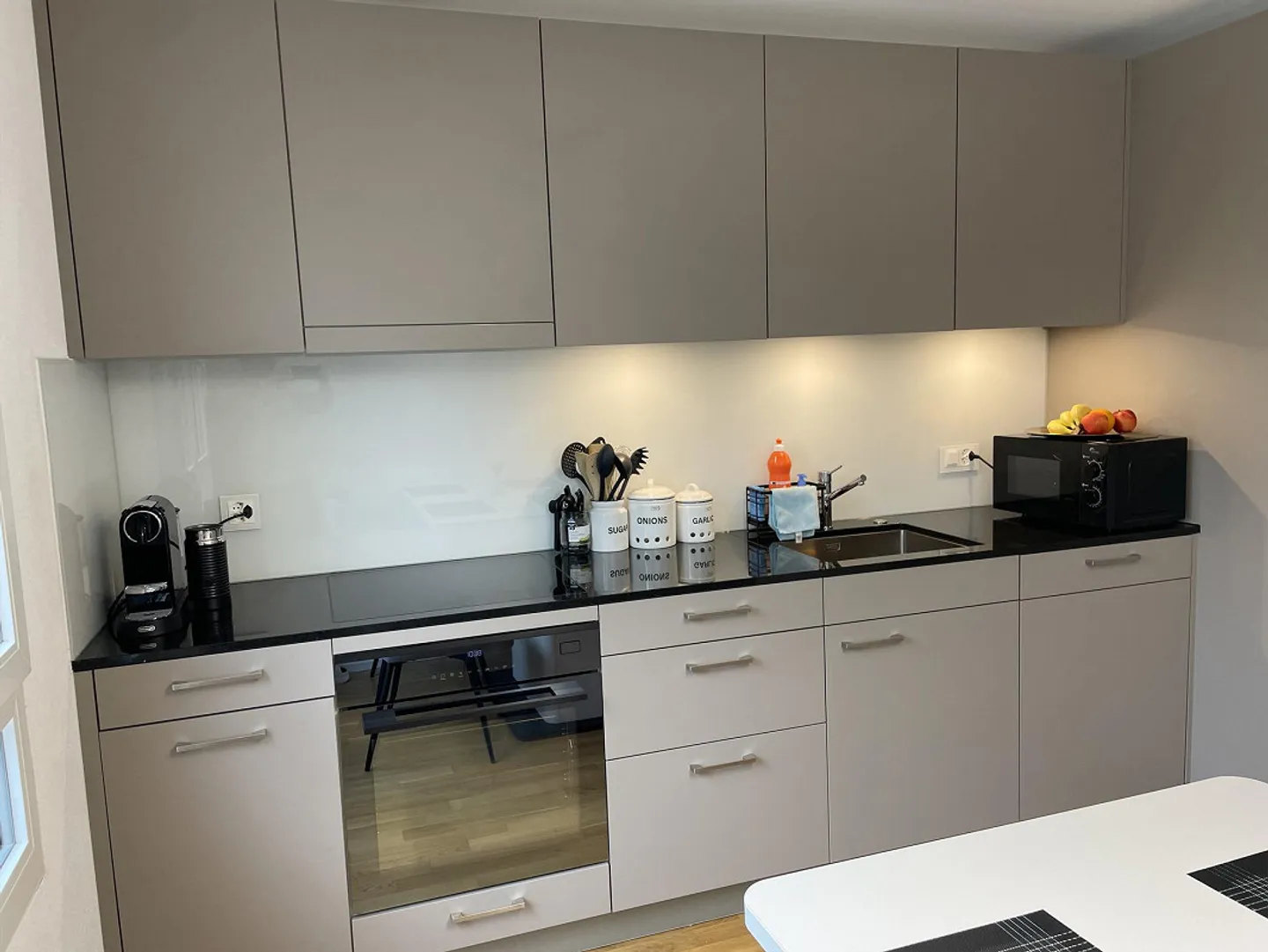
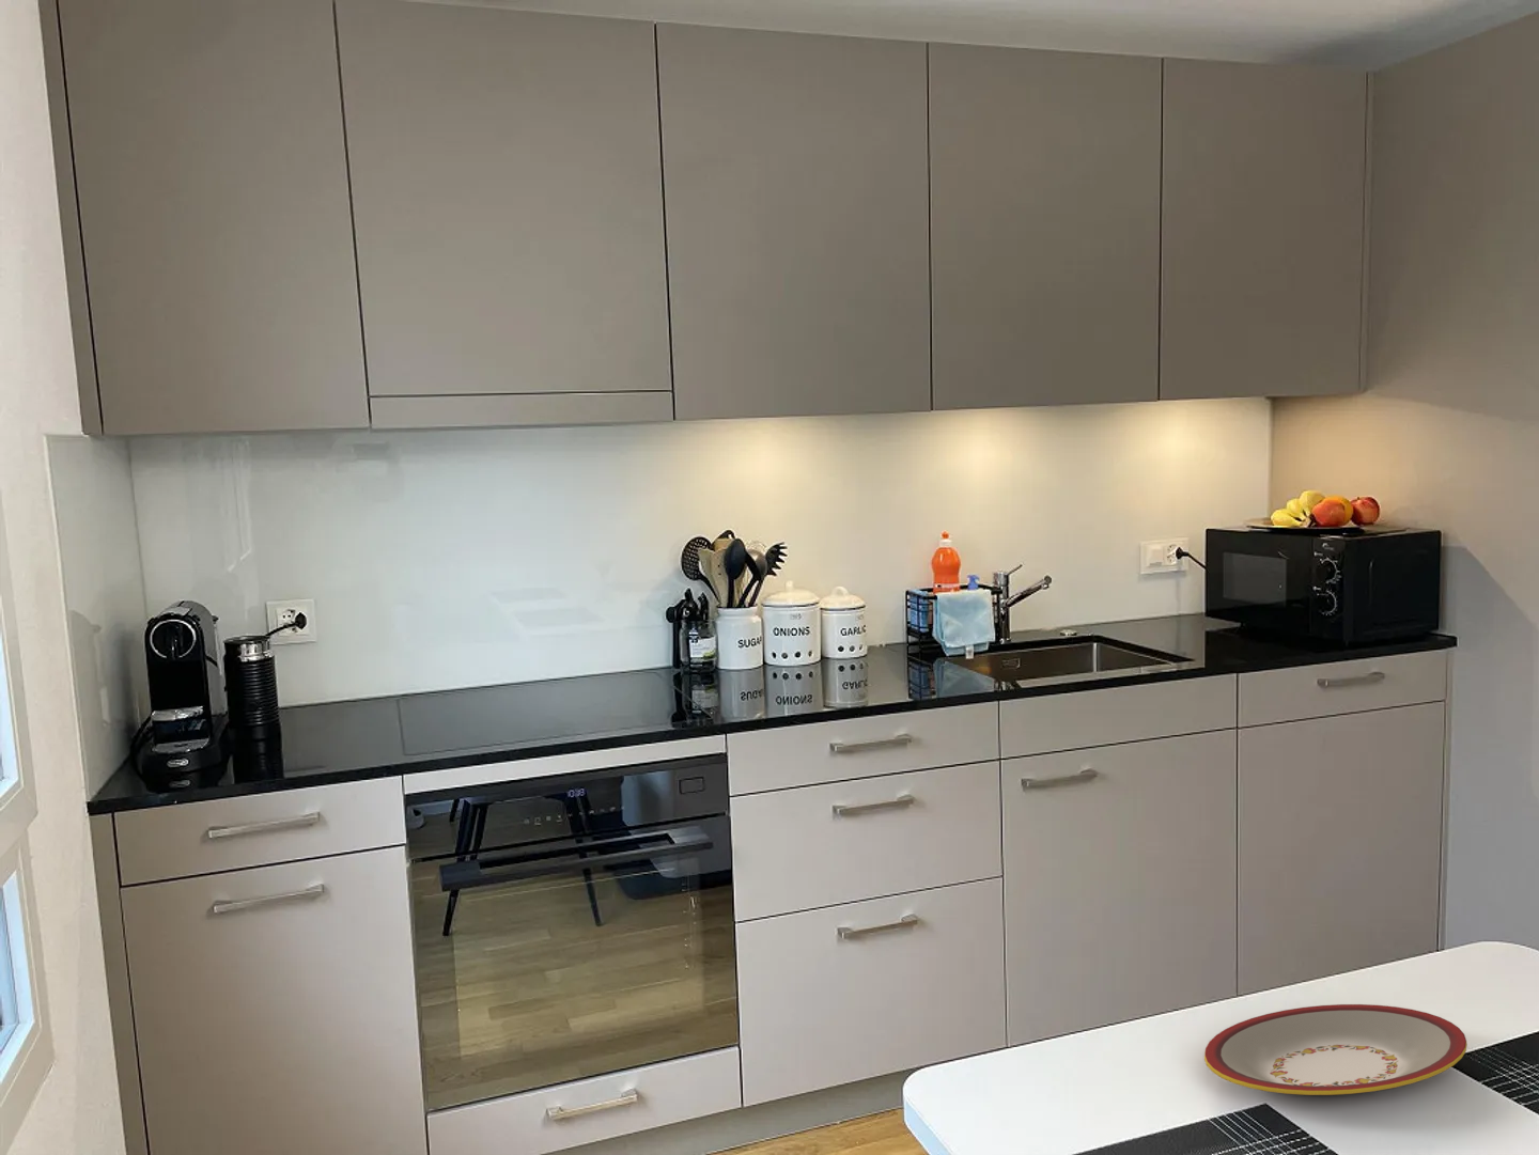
+ plate [1204,1003,1469,1097]
